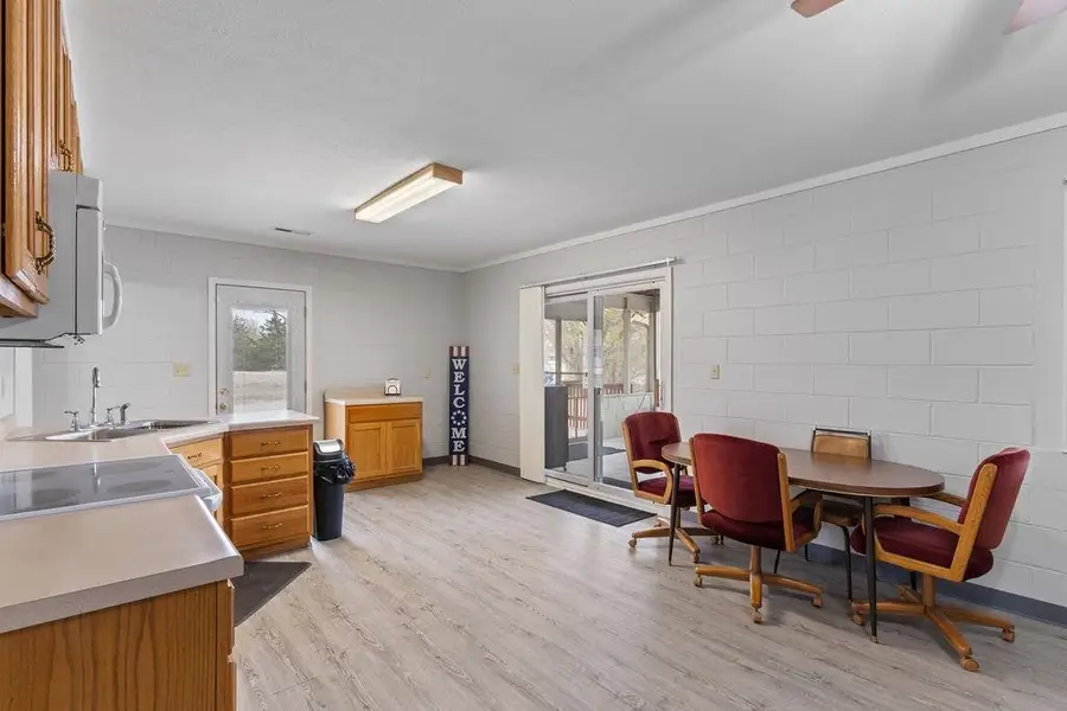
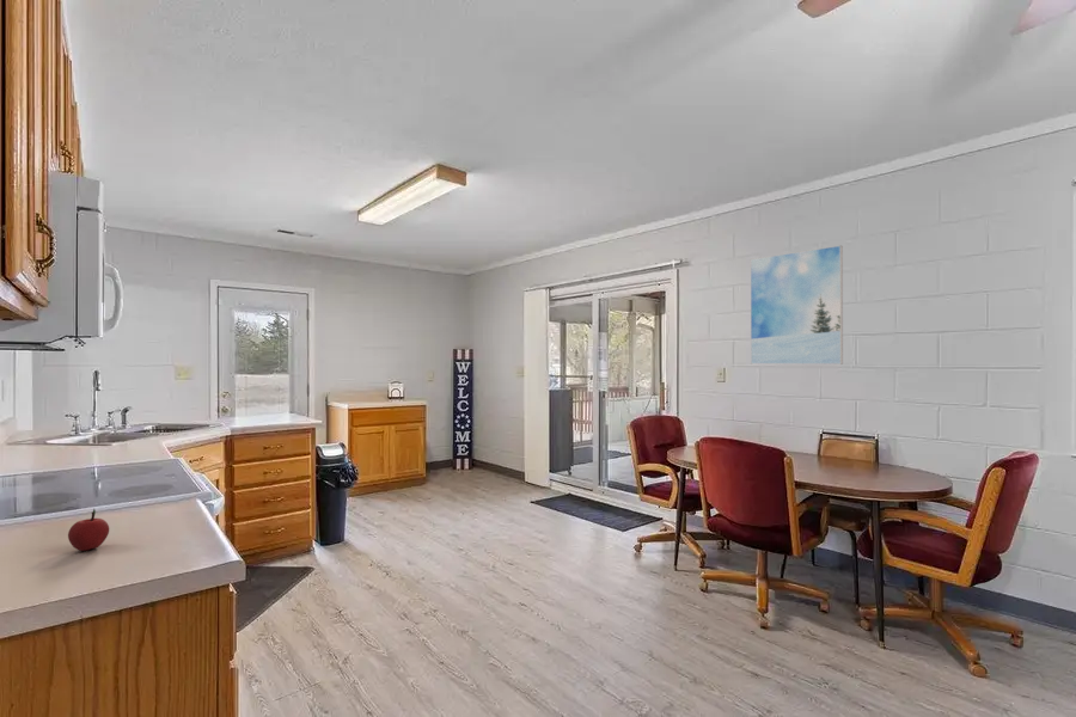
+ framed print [750,244,844,366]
+ apple [67,508,110,552]
